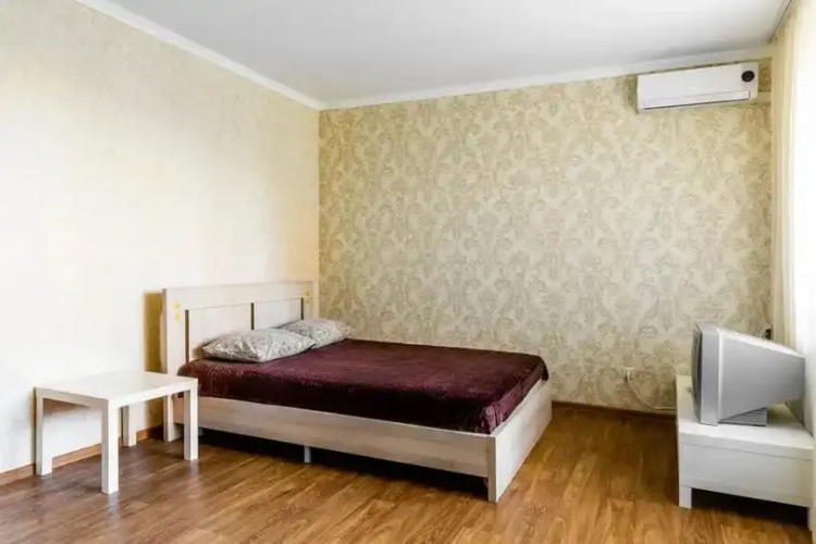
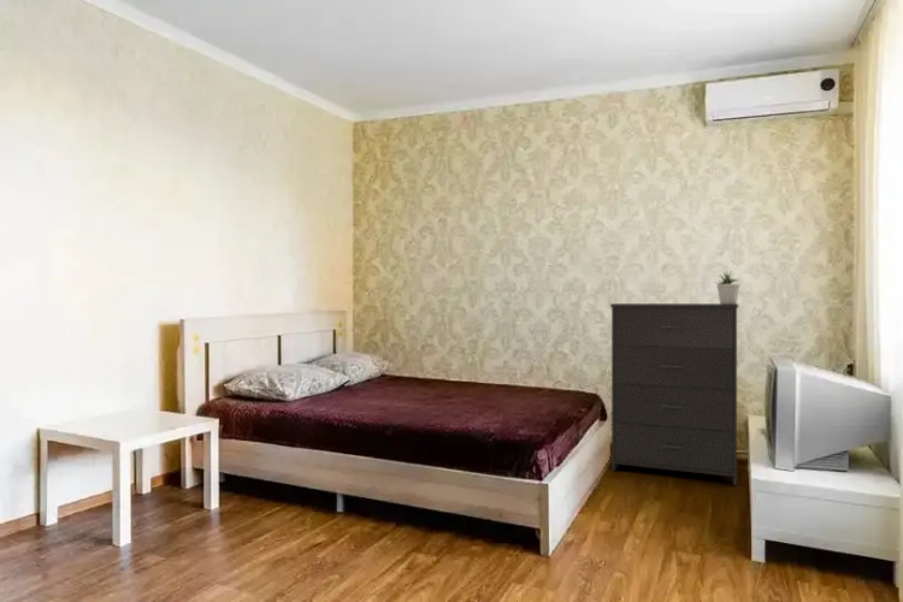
+ dresser [609,302,739,486]
+ potted plant [715,271,742,303]
